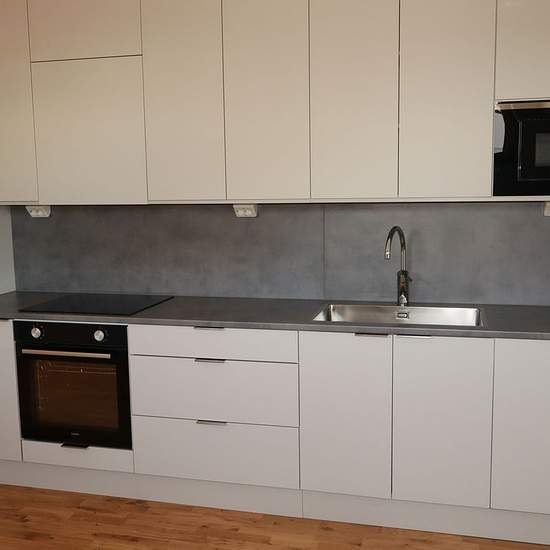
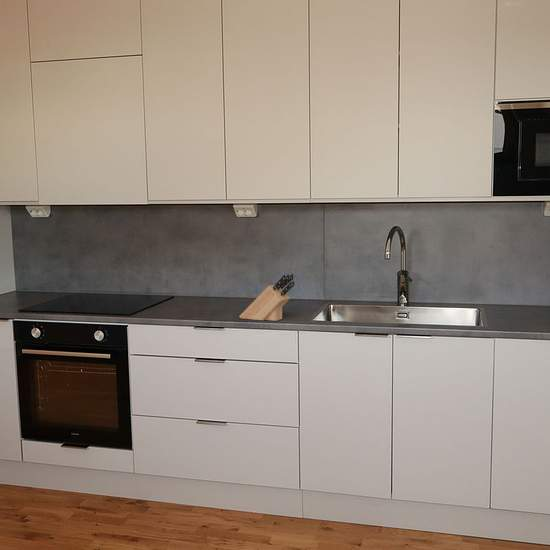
+ knife block [238,273,296,322]
